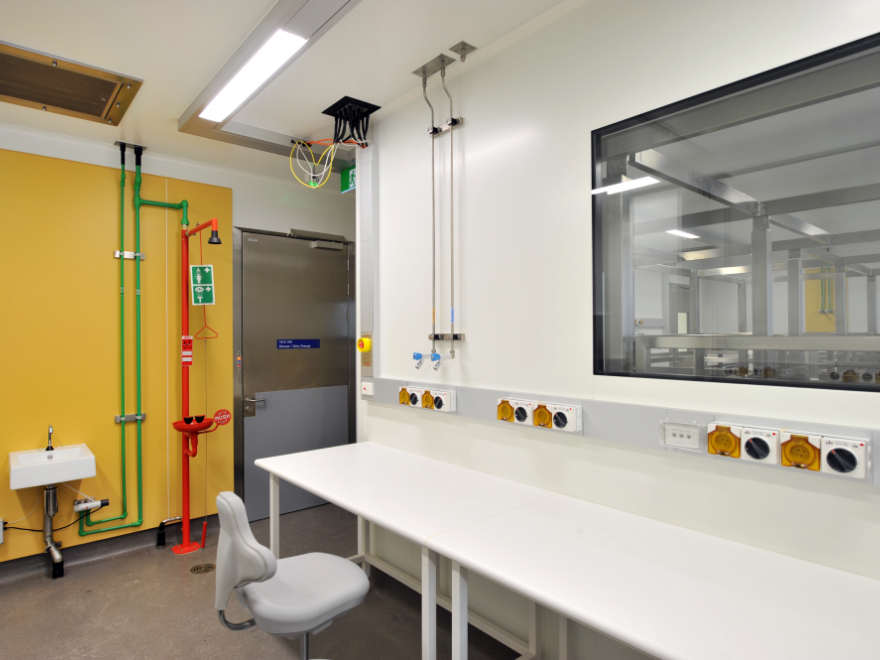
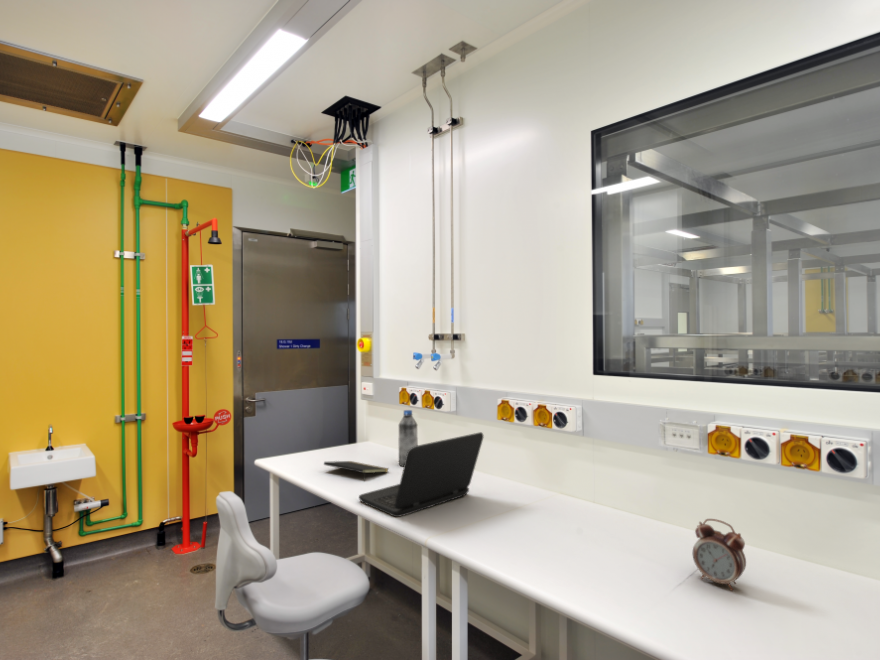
+ laptop [358,431,485,518]
+ alarm clock [692,518,747,591]
+ water bottle [398,409,419,468]
+ notepad [323,460,390,482]
